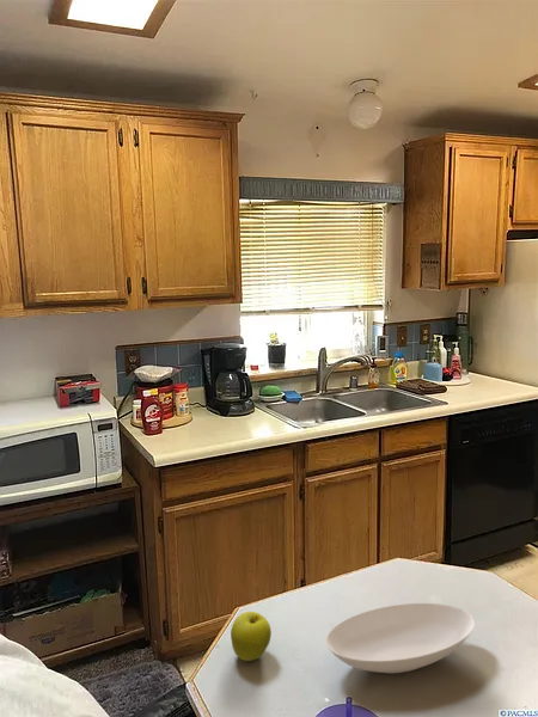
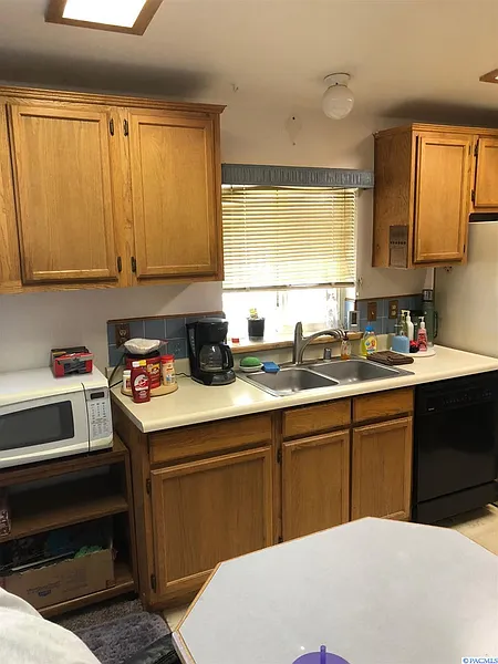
- fruit [230,611,273,662]
- bowl [325,602,476,674]
